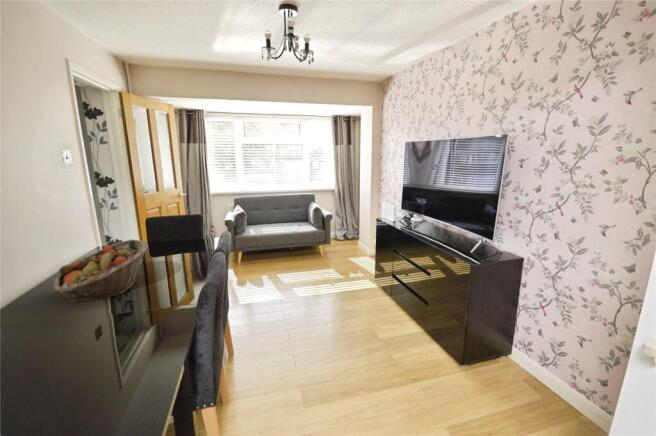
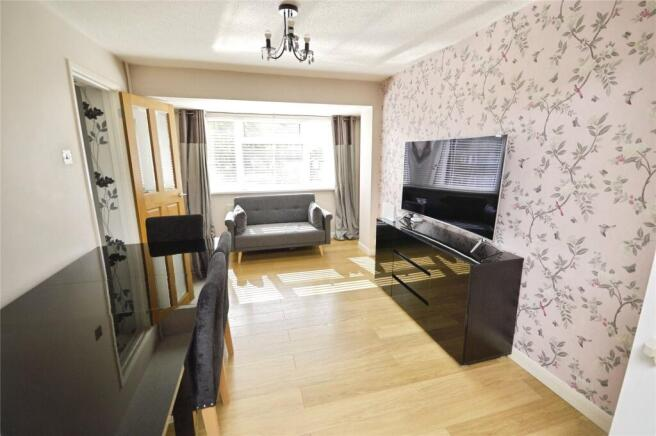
- fruit basket [53,239,149,303]
